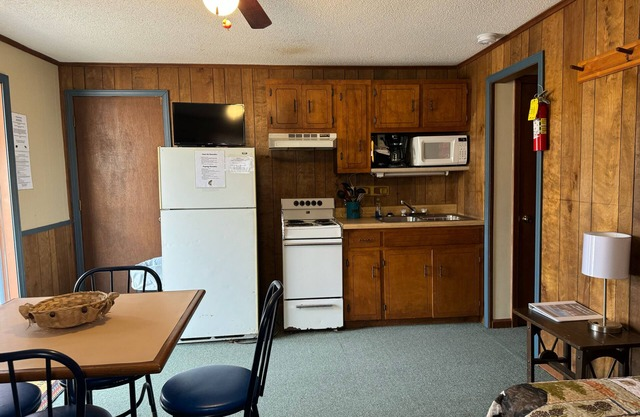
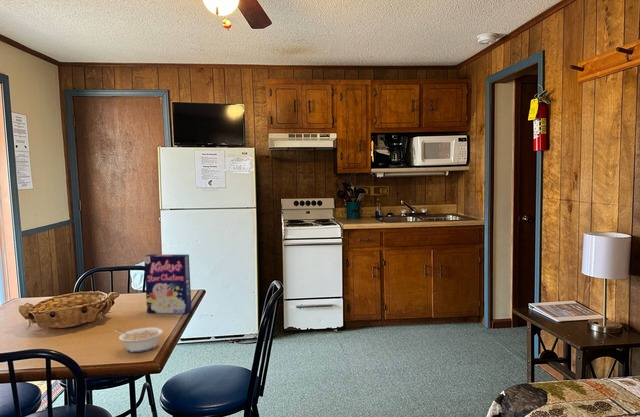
+ legume [115,326,164,353]
+ cereal box [143,253,192,315]
